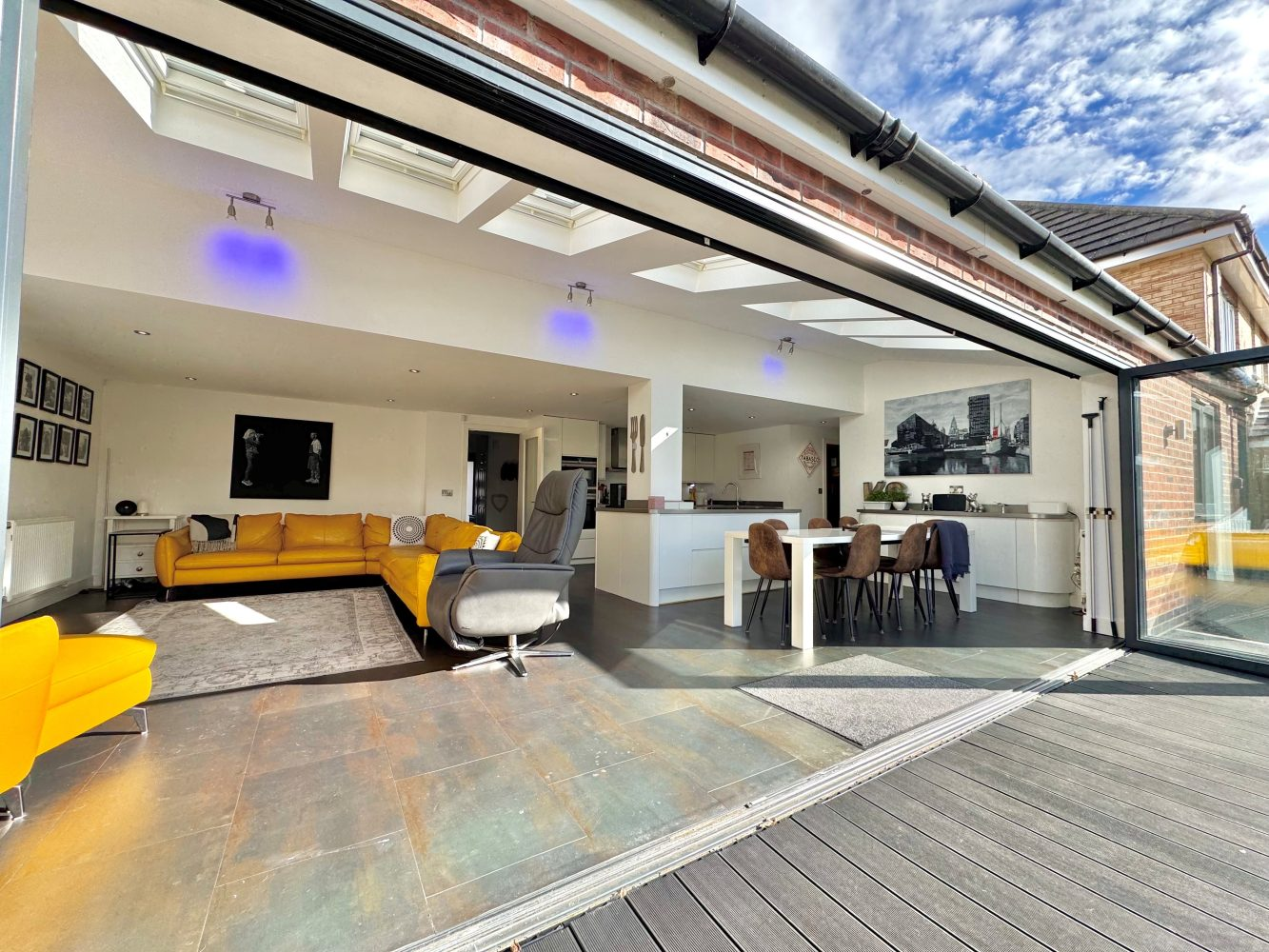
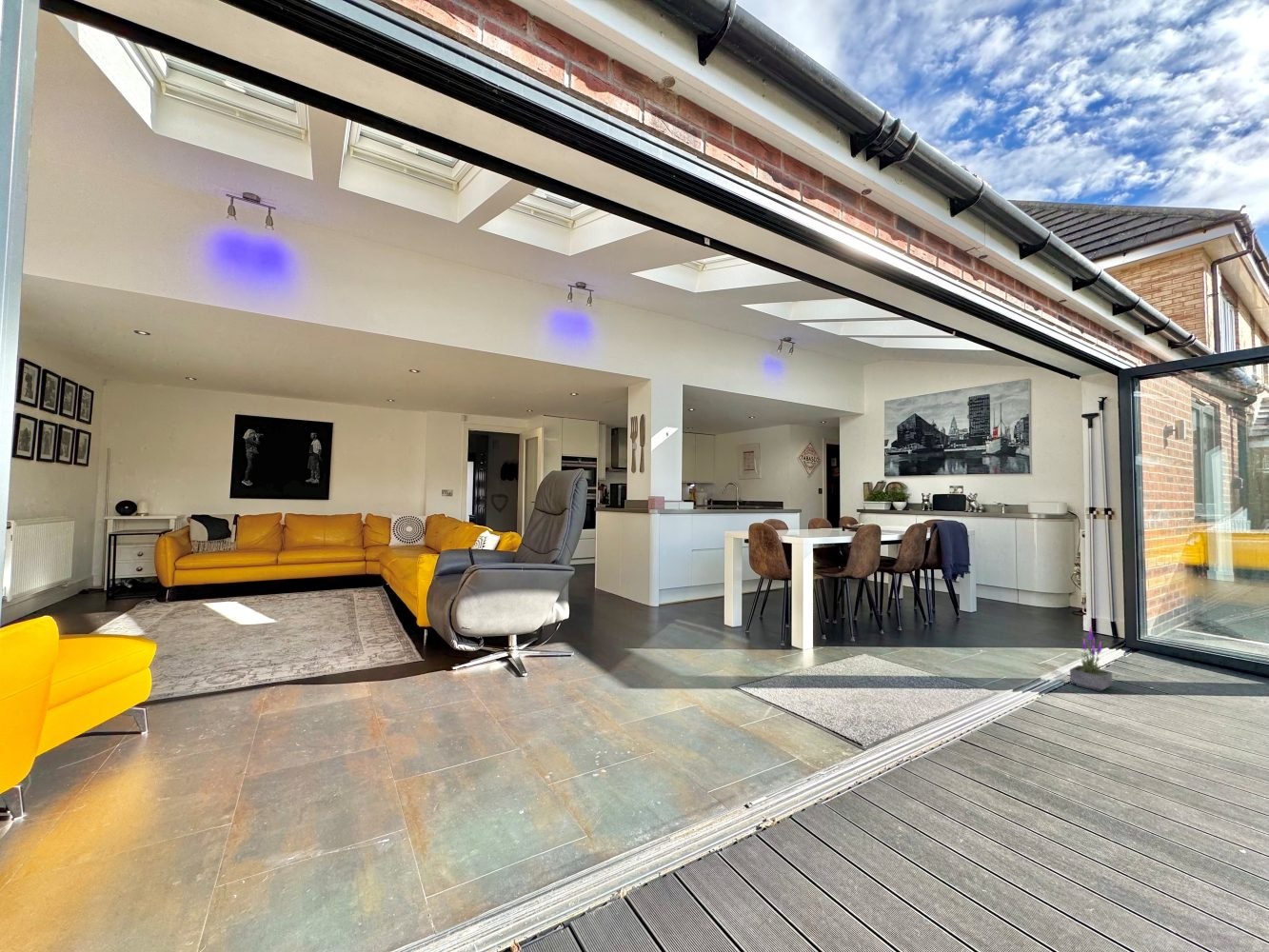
+ potted plant [1069,625,1113,692]
